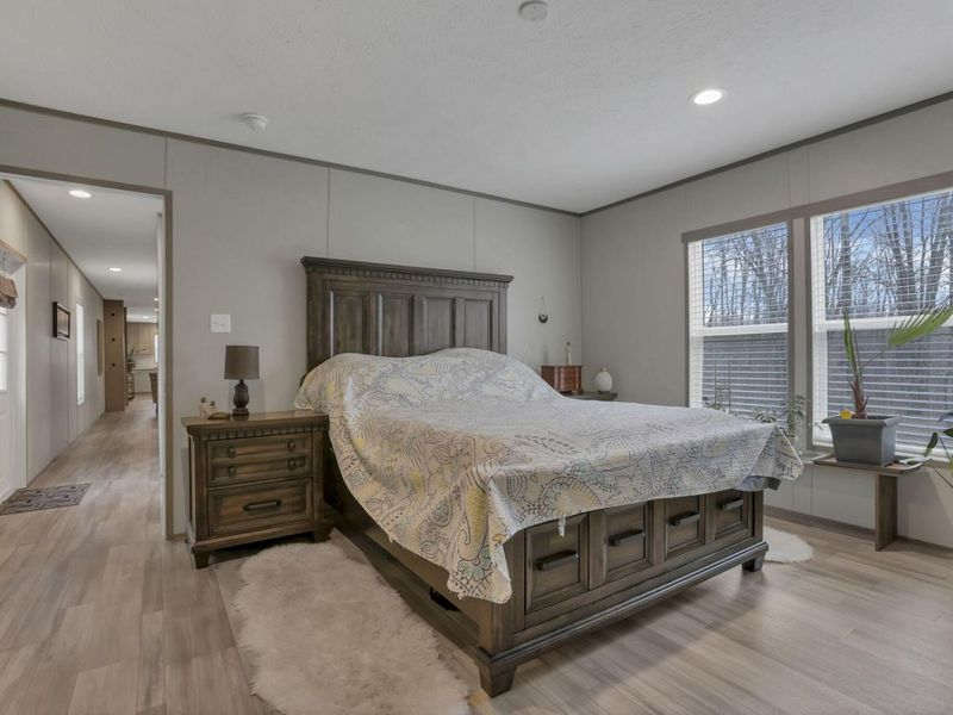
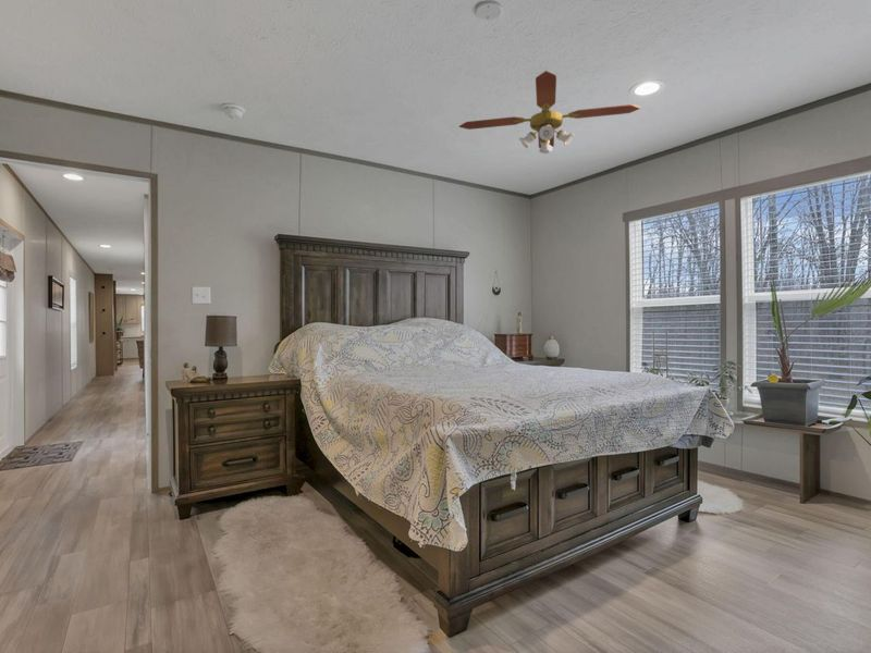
+ ceiling fan [458,70,642,155]
